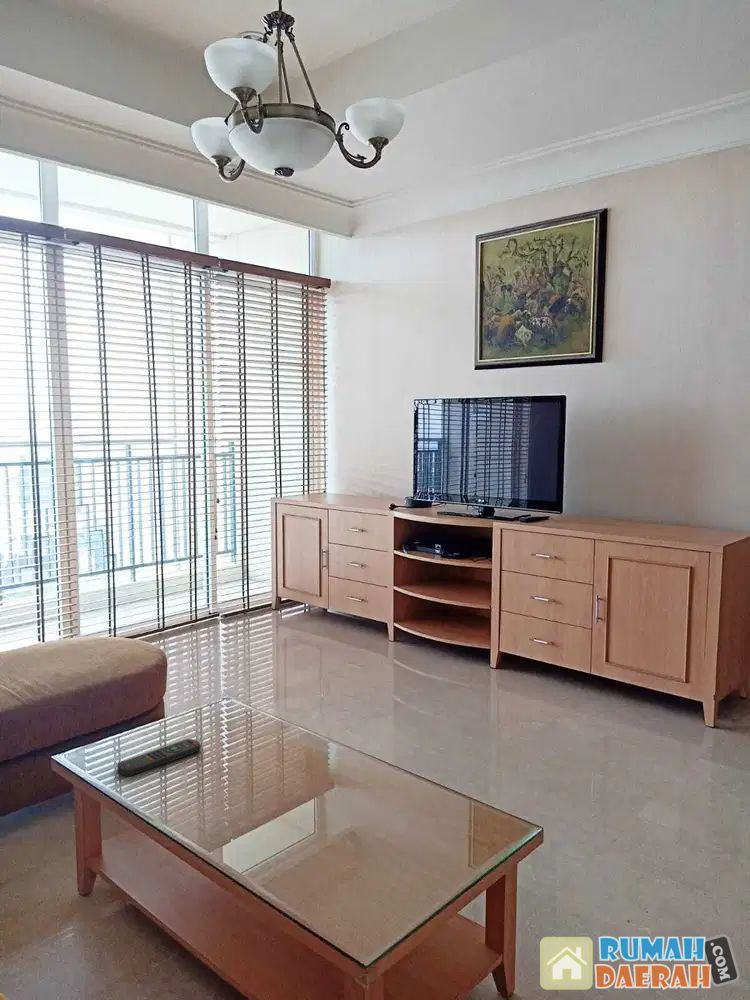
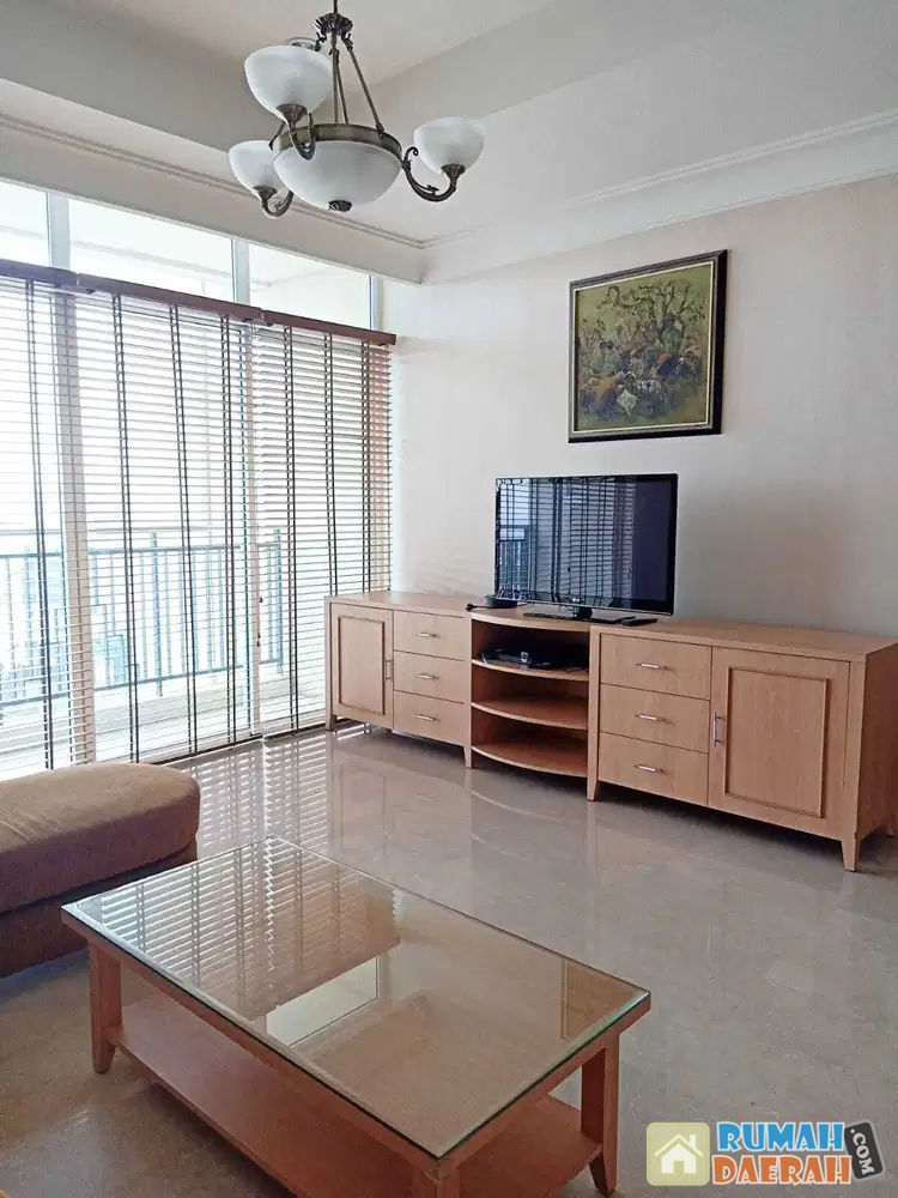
- remote control [116,738,202,777]
